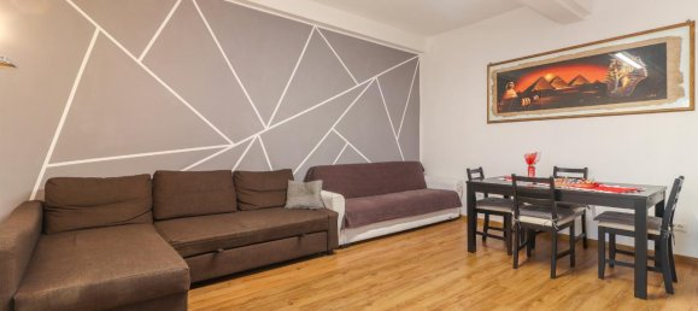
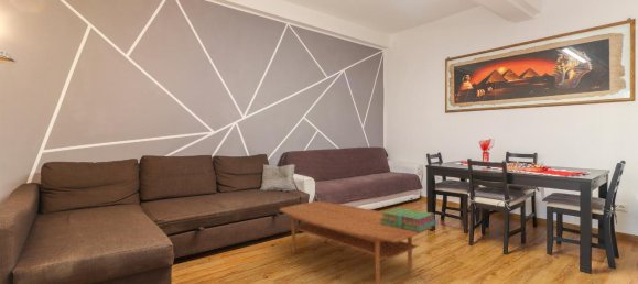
+ coffee table [279,200,433,284]
+ stack of books [381,206,437,232]
